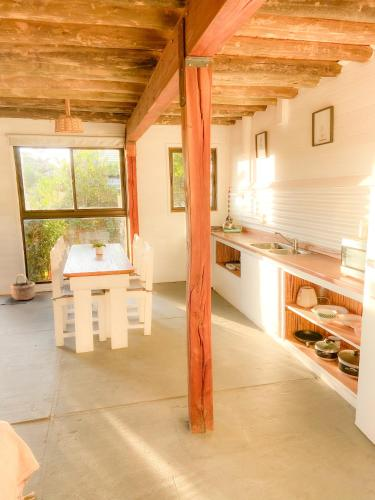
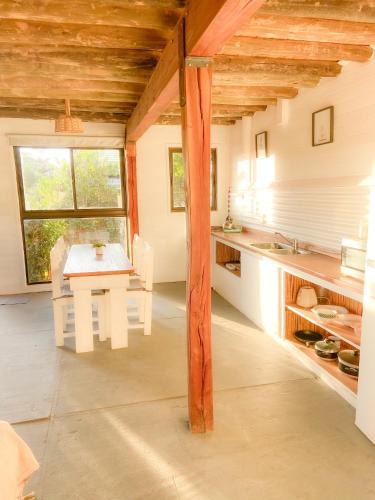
- wicker basket [10,273,36,301]
